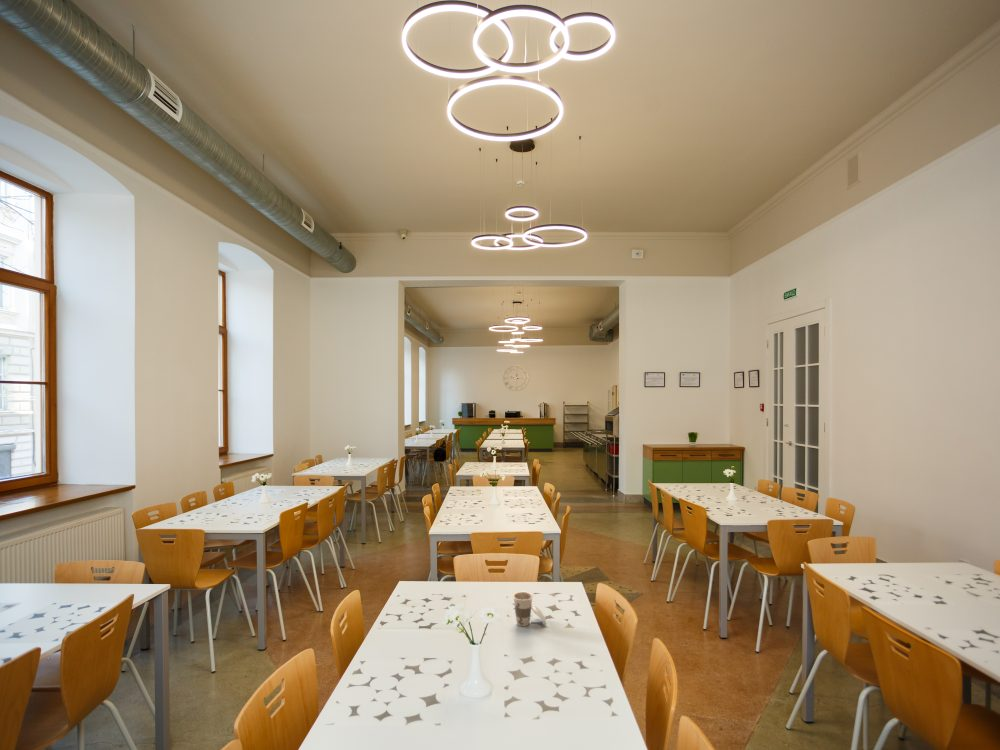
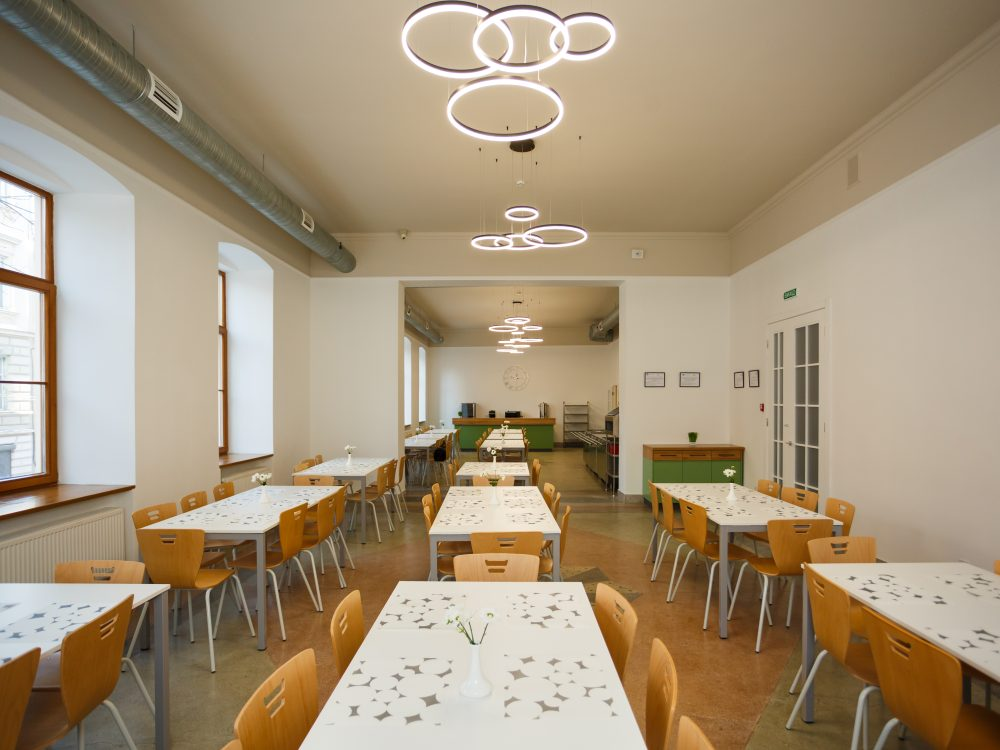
- cup [512,591,547,627]
